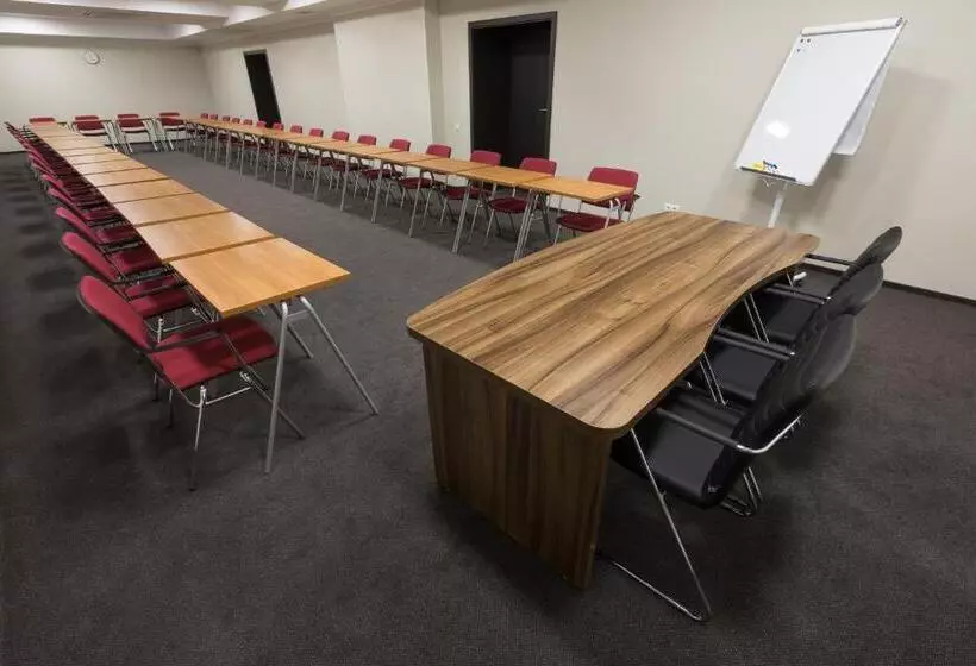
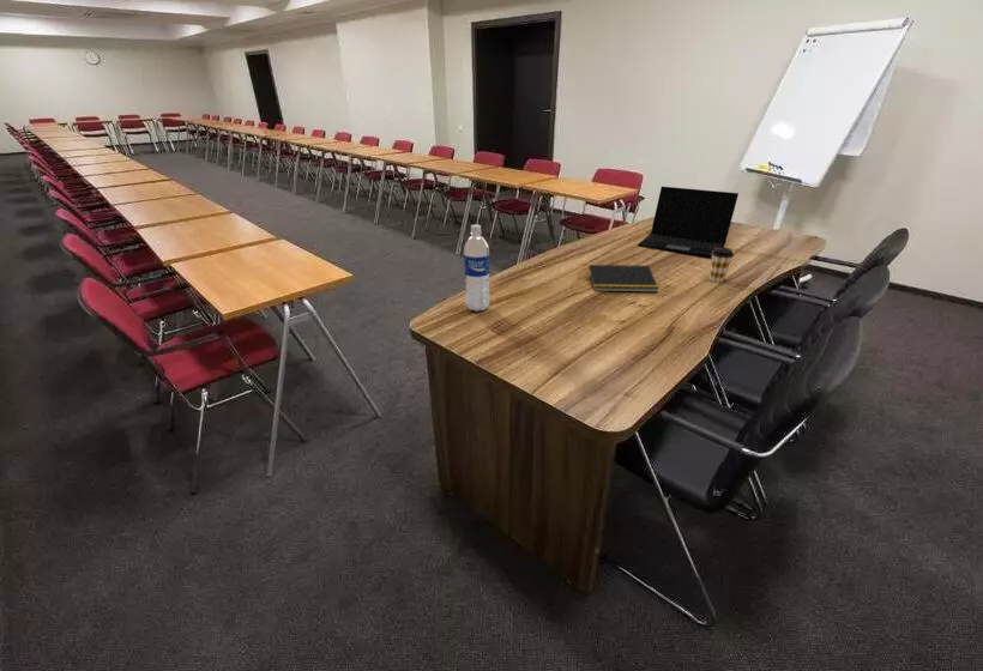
+ laptop [637,186,740,259]
+ notepad [586,264,659,294]
+ coffee cup [708,247,735,283]
+ water bottle [463,224,490,313]
